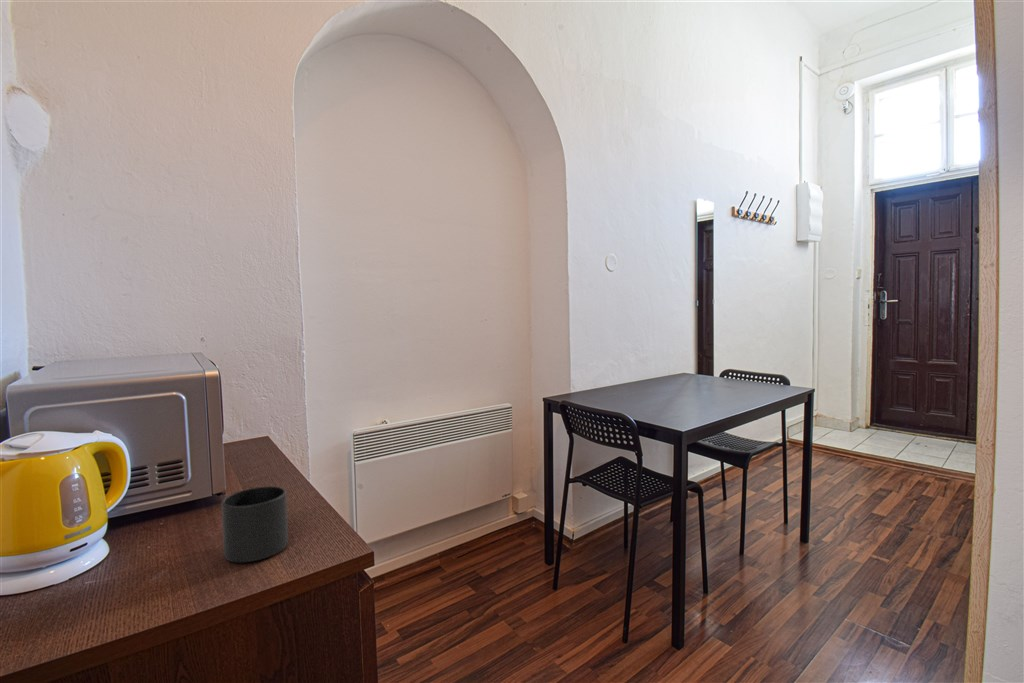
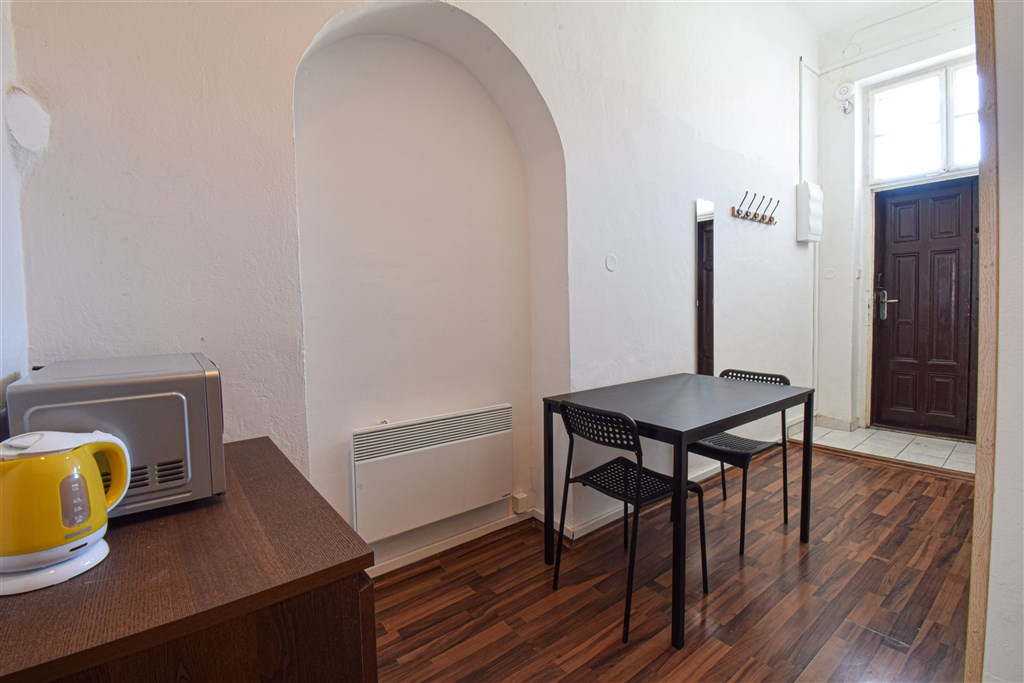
- mug [220,485,289,563]
